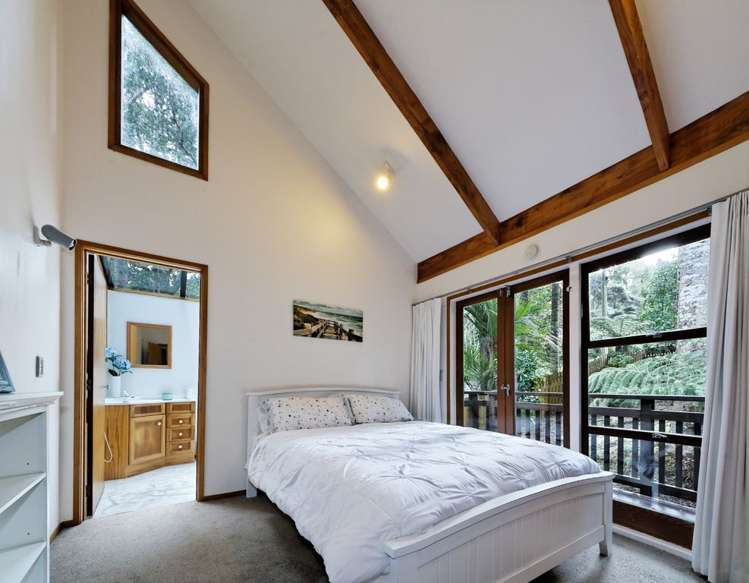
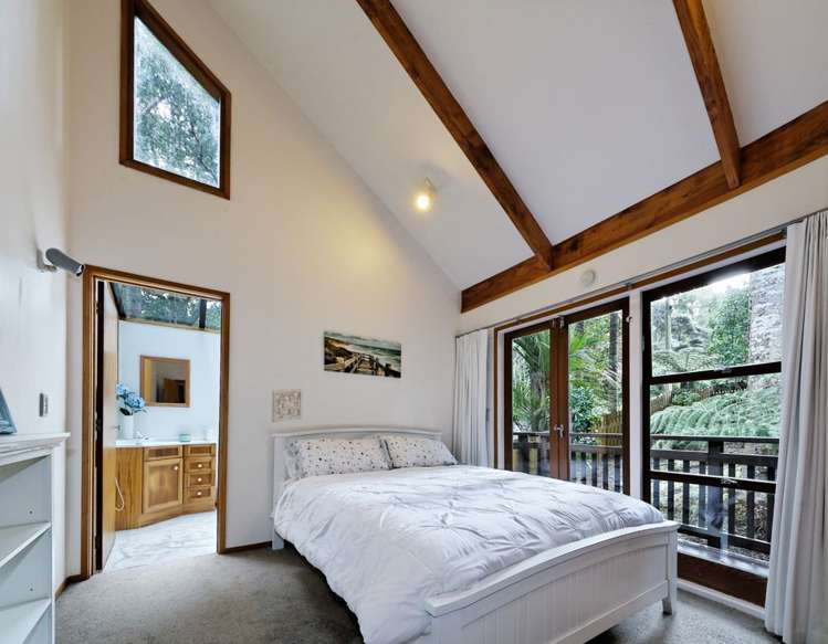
+ wall ornament [271,388,304,423]
